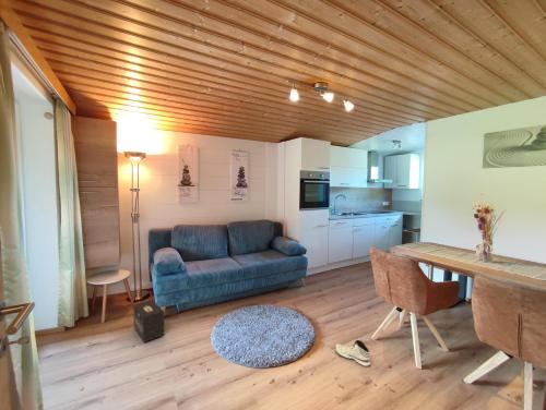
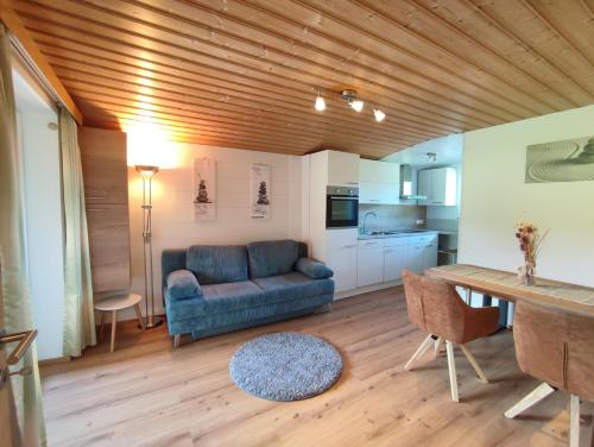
- sneaker [334,339,371,367]
- speaker [132,299,166,343]
